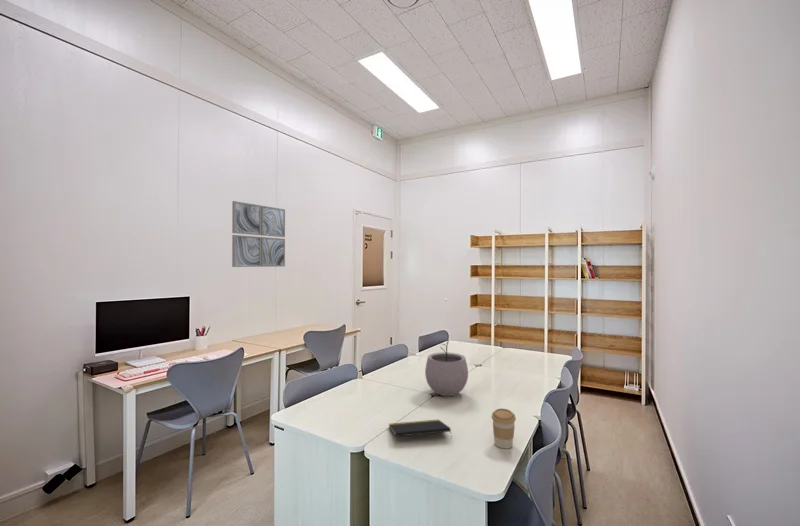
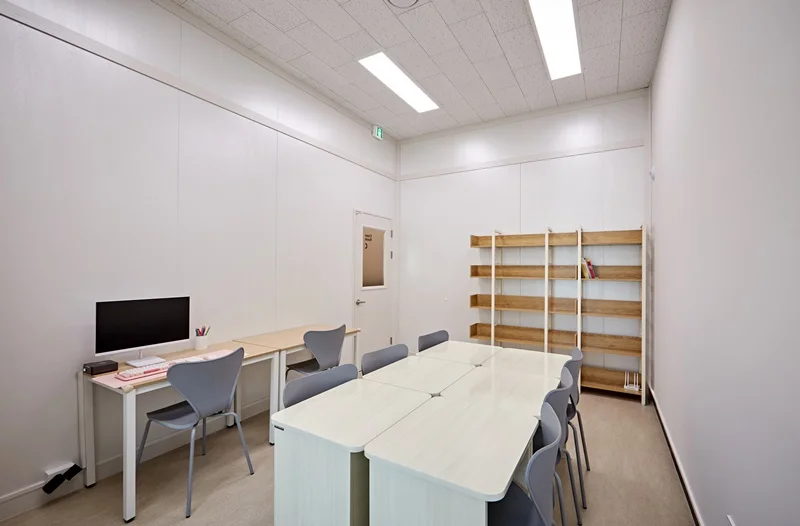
- wall art [231,200,286,268]
- notepad [388,418,453,439]
- plant pot [424,339,469,397]
- coffee cup [491,407,517,449]
